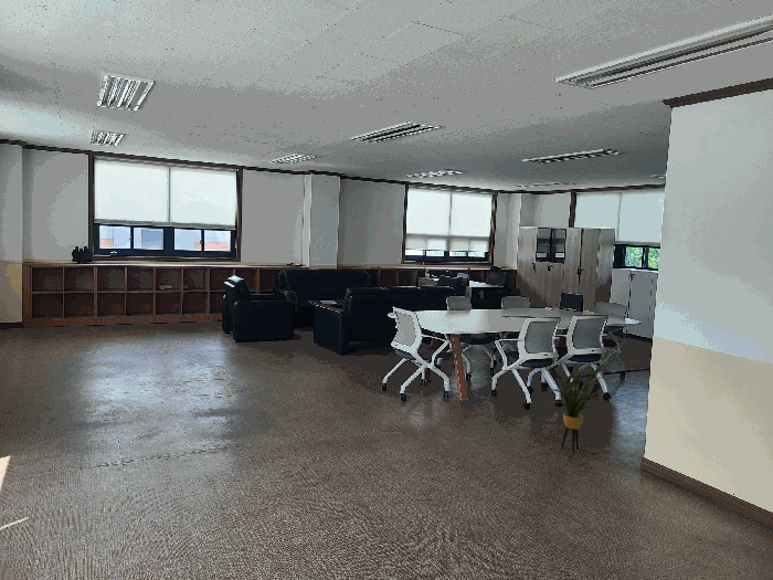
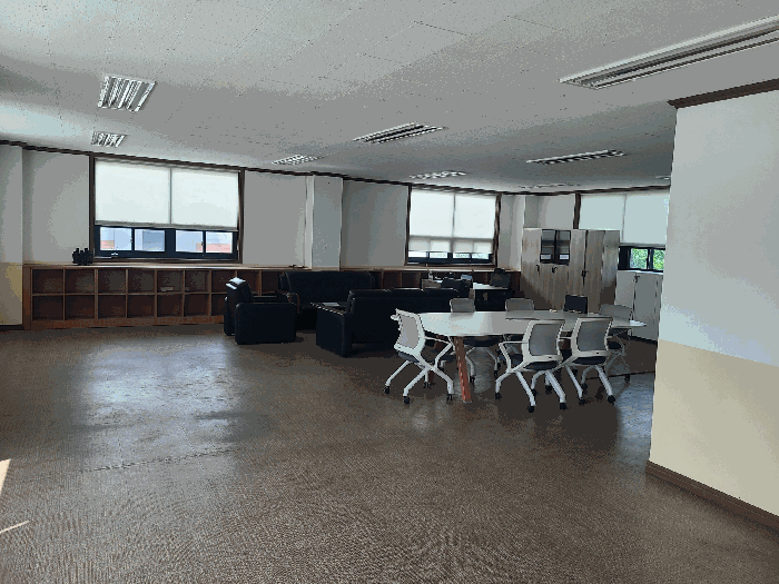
- house plant [547,361,611,453]
